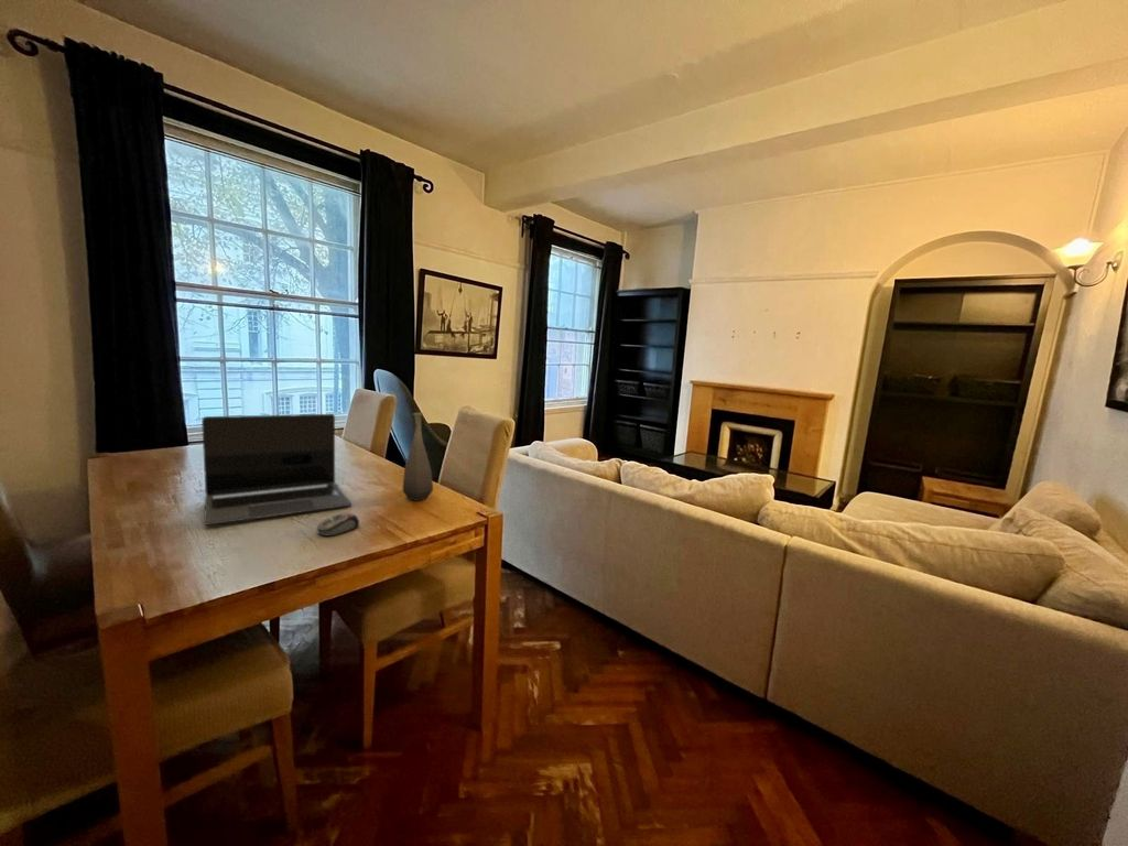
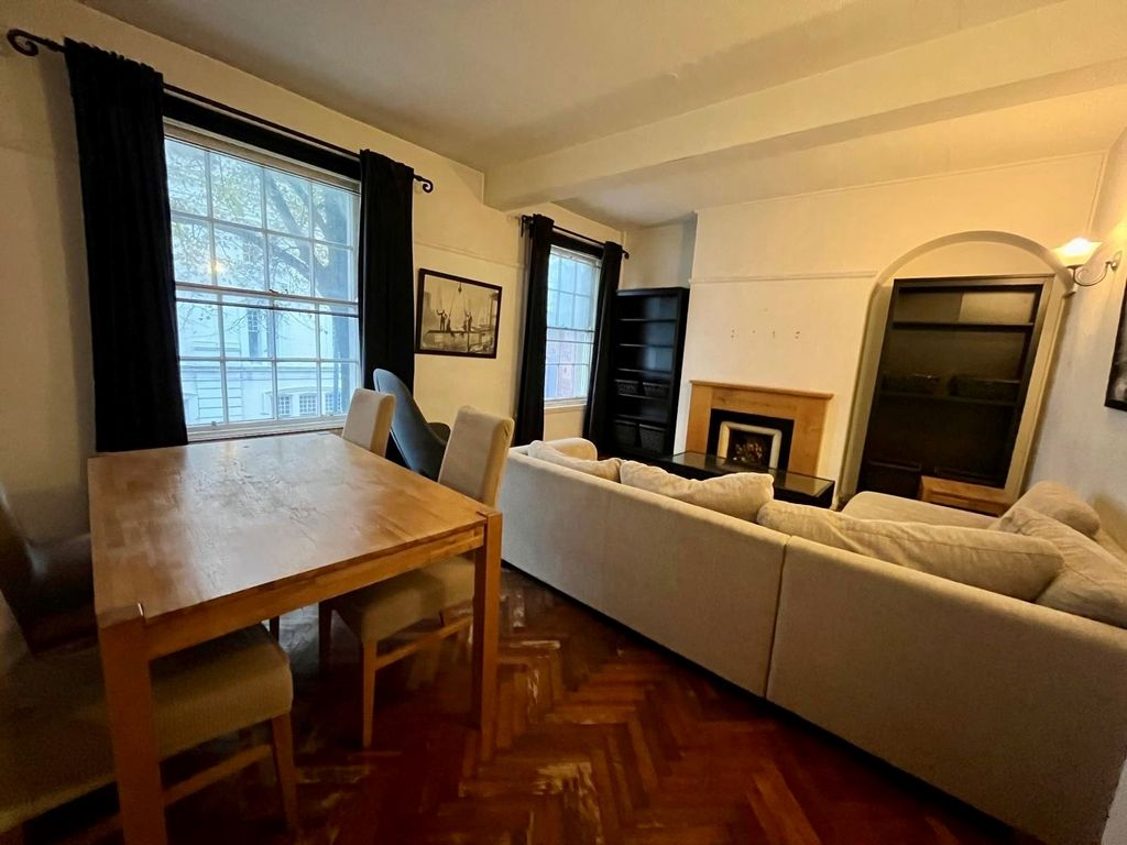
- bottle [402,411,434,502]
- laptop [200,413,352,527]
- computer mouse [316,511,360,536]
